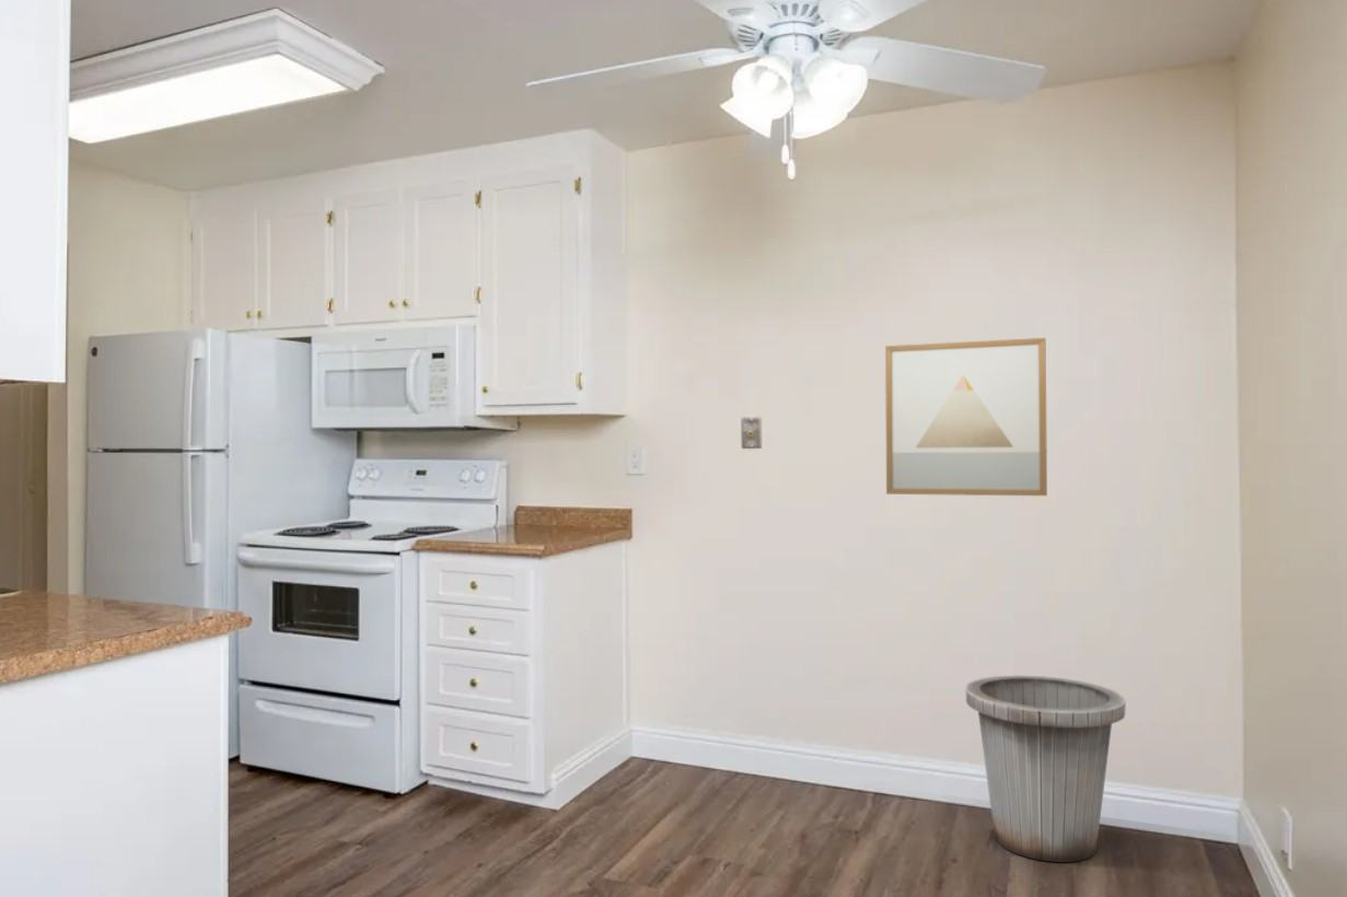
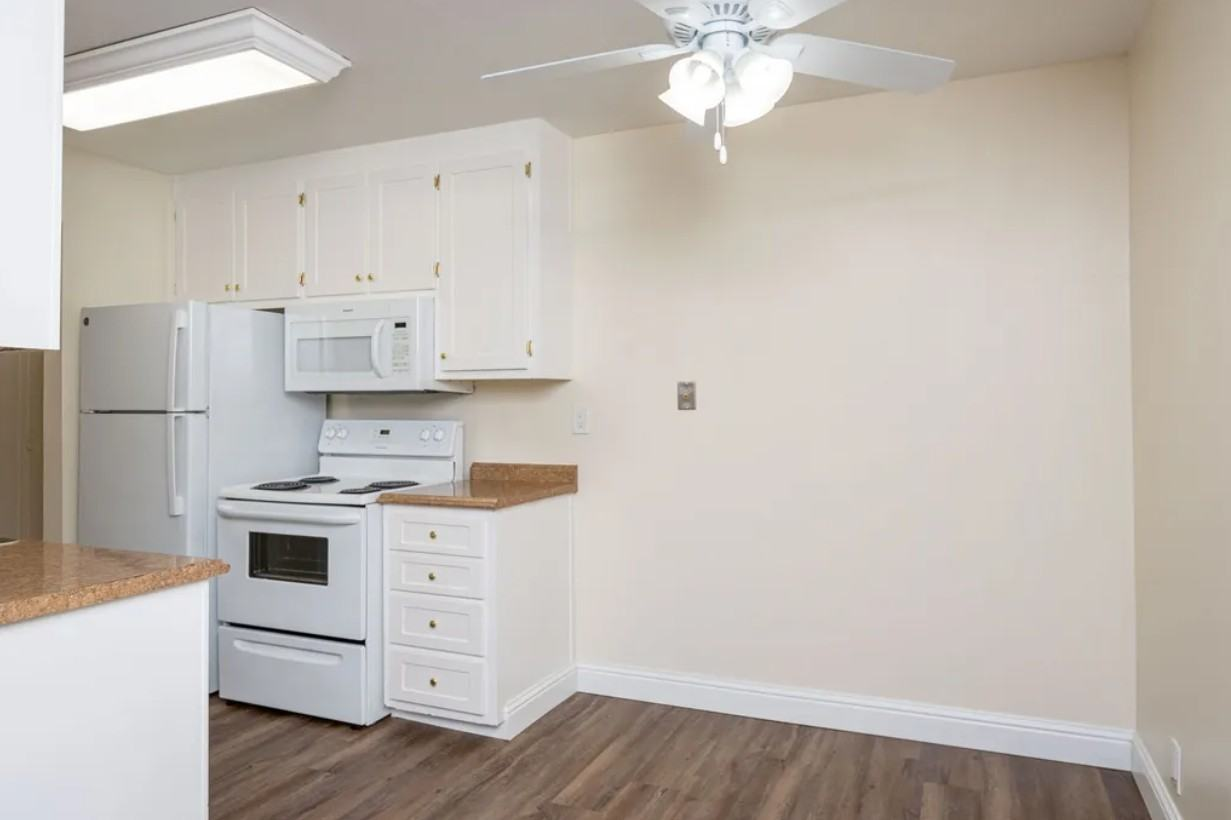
- wall art [884,337,1048,497]
- trash can [964,674,1127,863]
